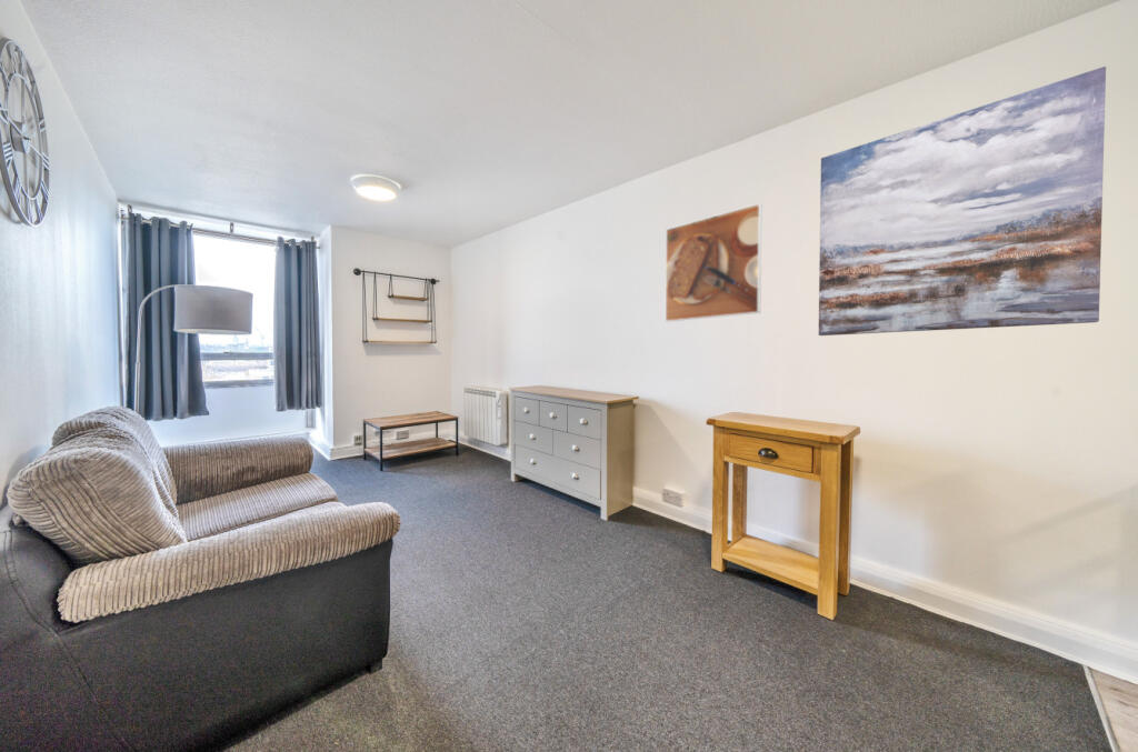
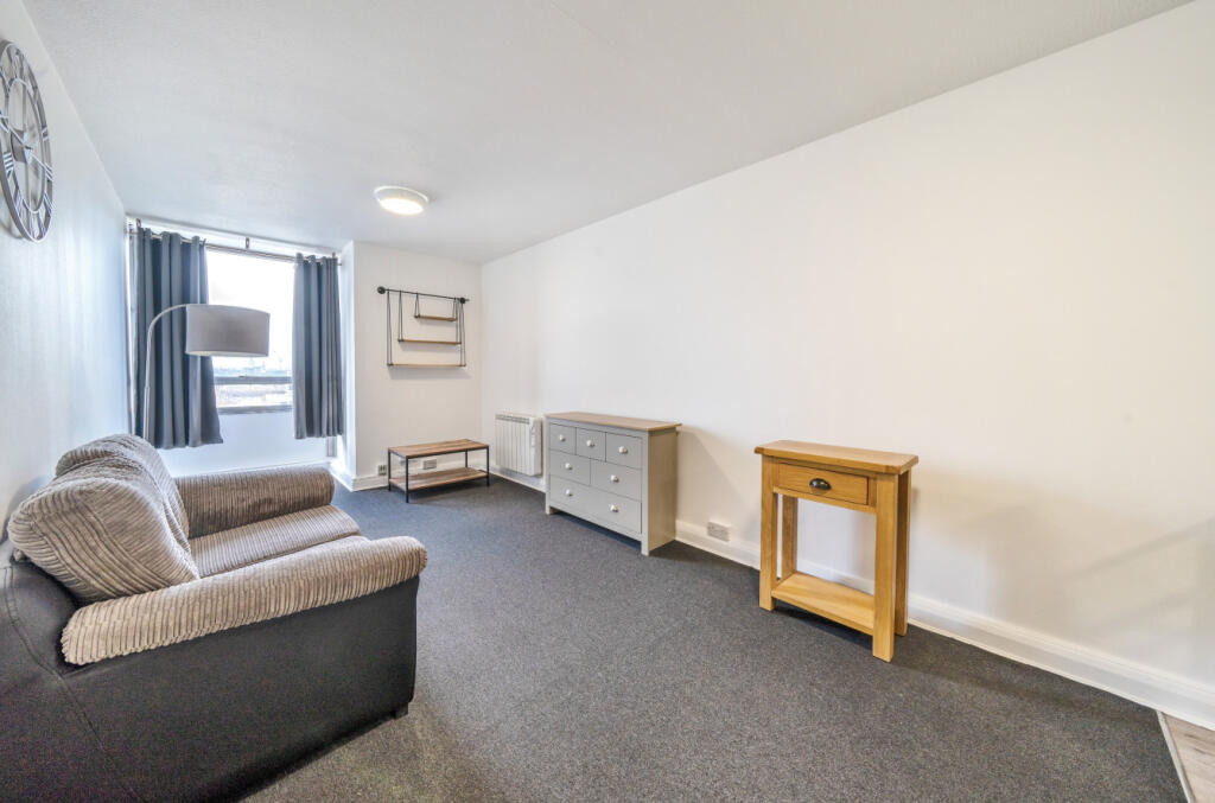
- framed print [665,202,762,322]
- wall art [818,66,1107,337]
